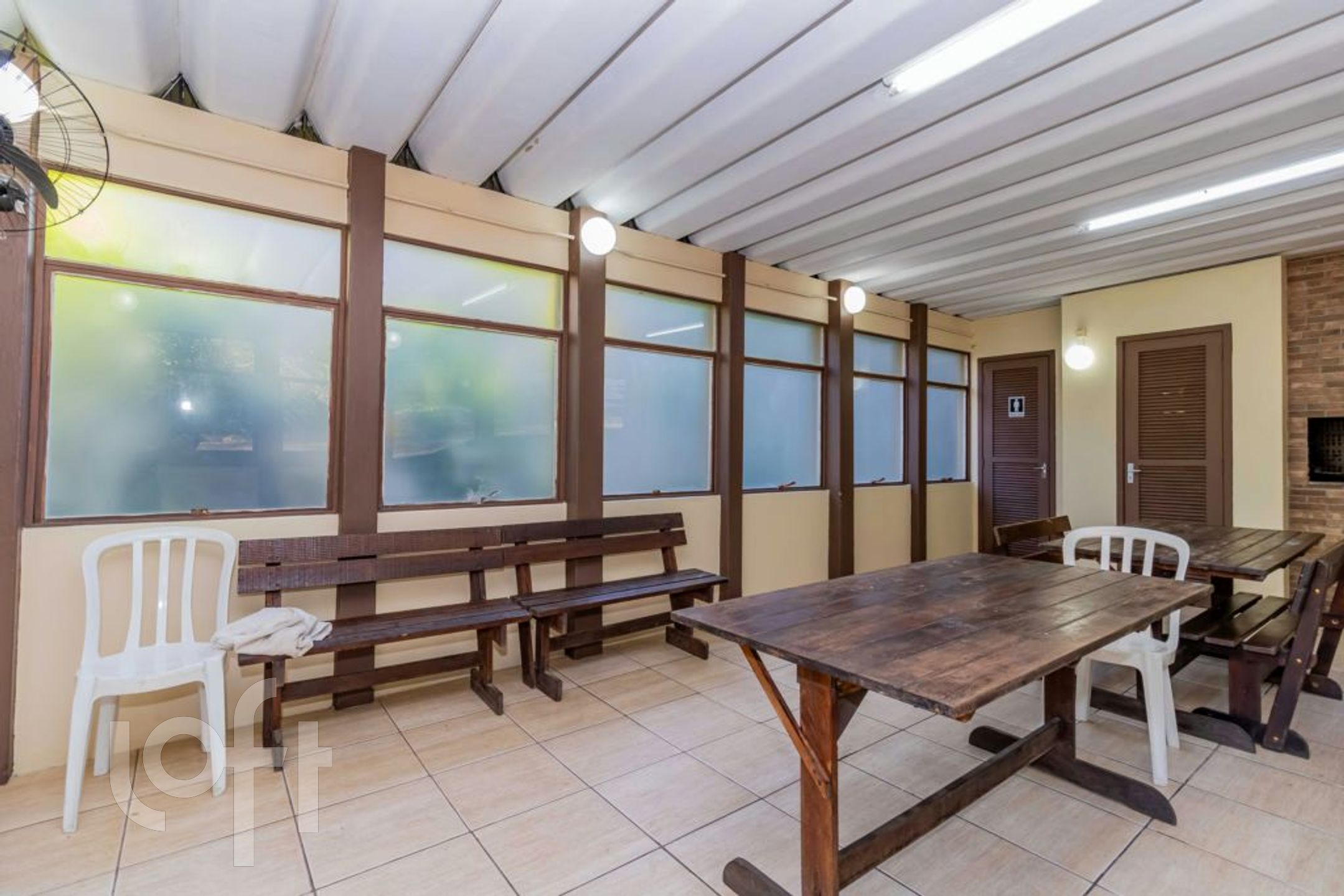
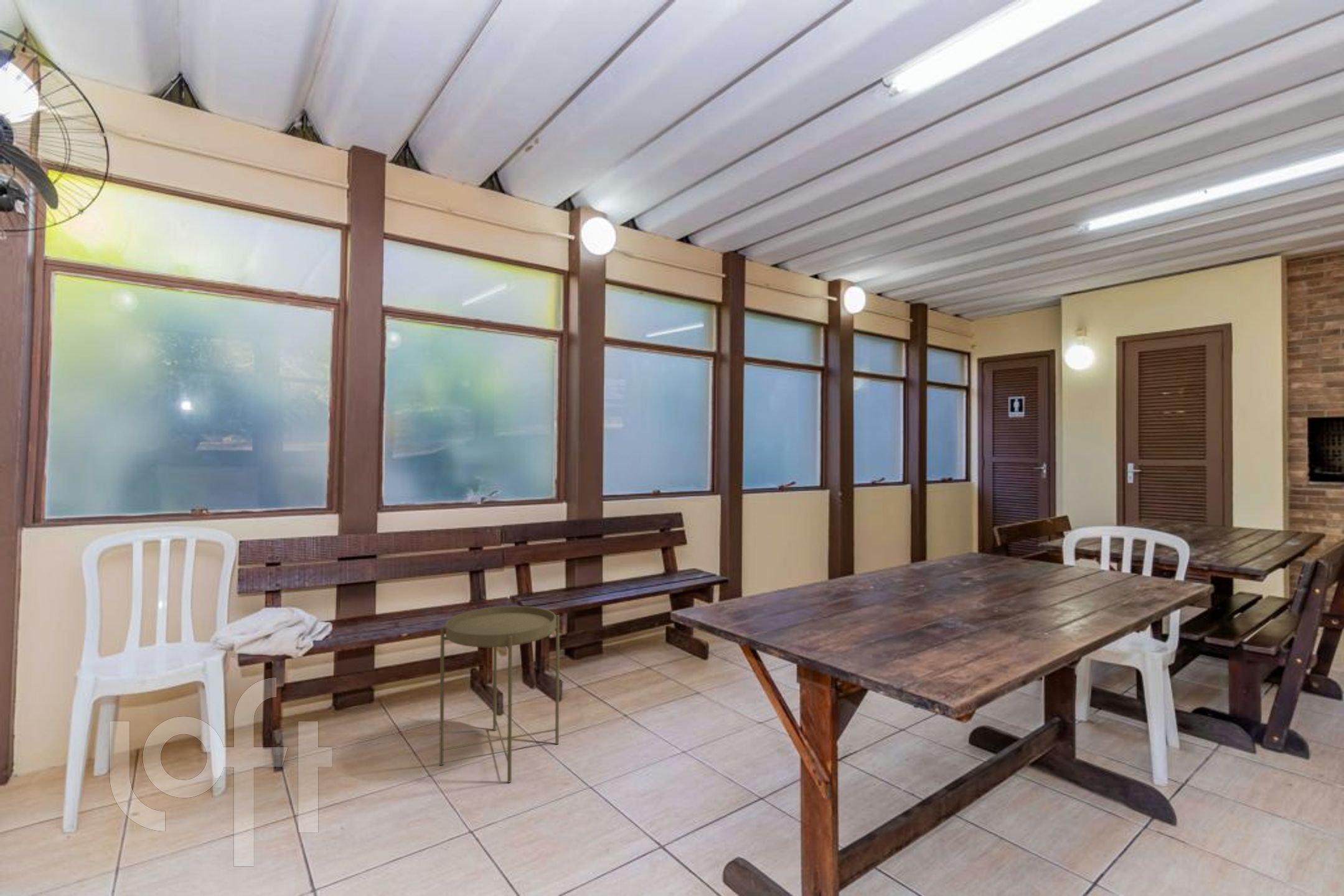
+ side table [439,605,560,783]
